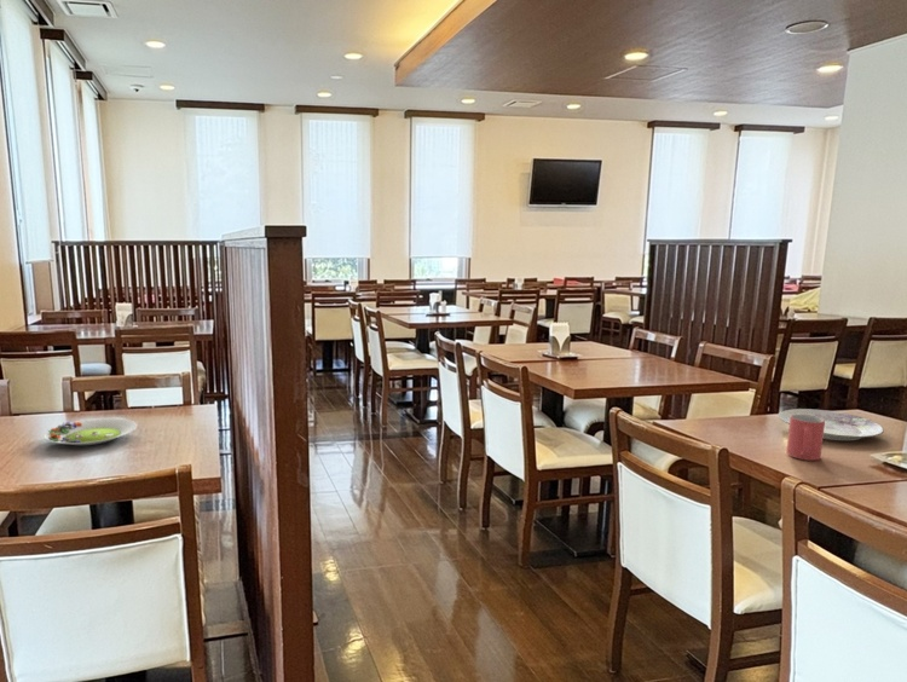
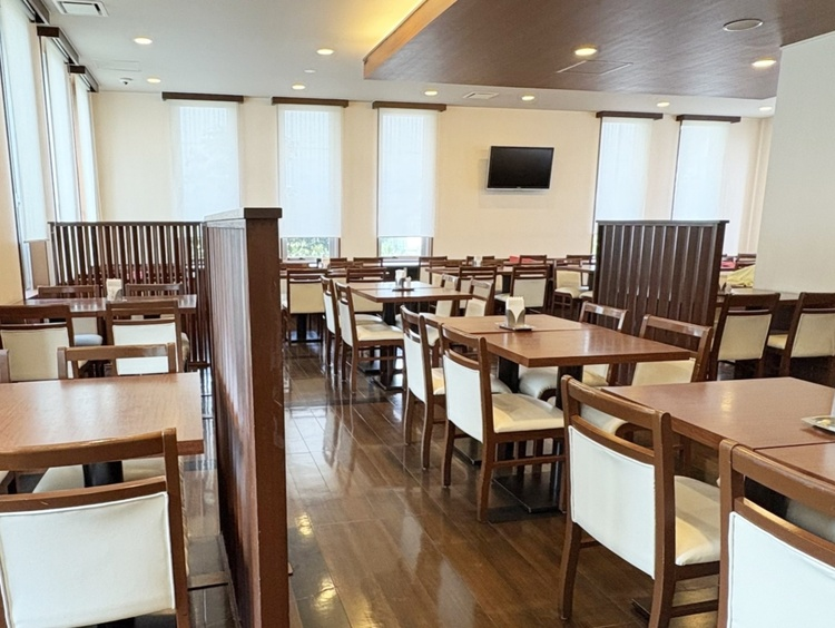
- plate [778,408,885,441]
- salad plate [42,417,138,446]
- mug [785,414,825,462]
